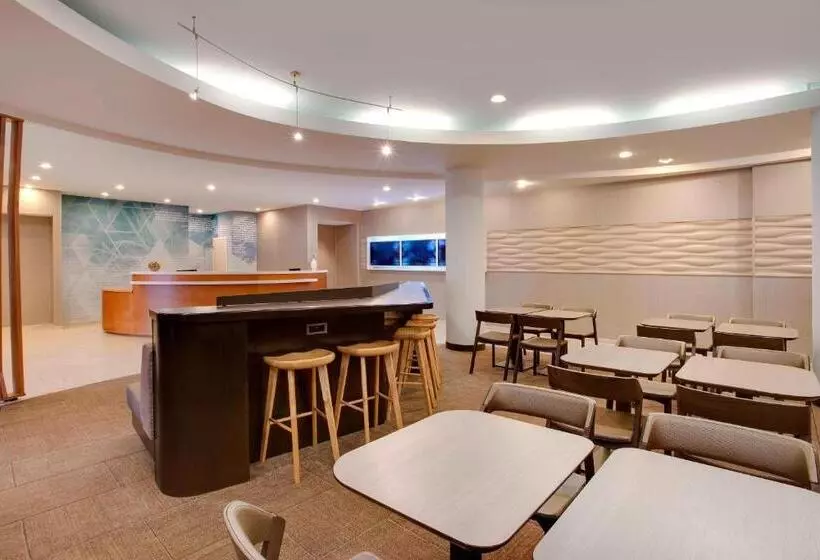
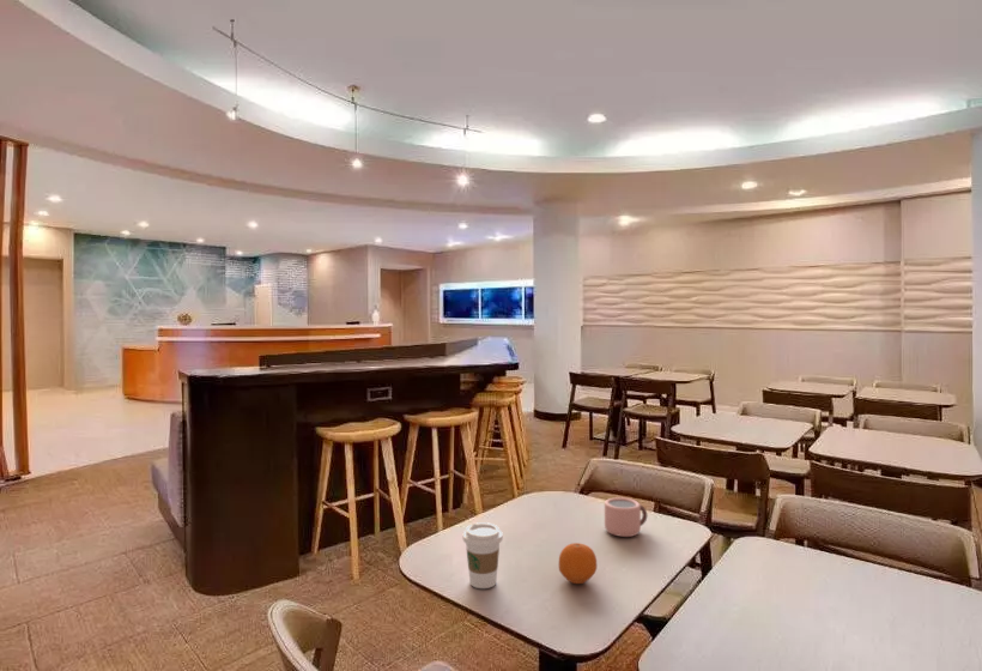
+ mug [604,496,648,538]
+ fruit [558,542,598,585]
+ coffee cup [462,521,504,590]
